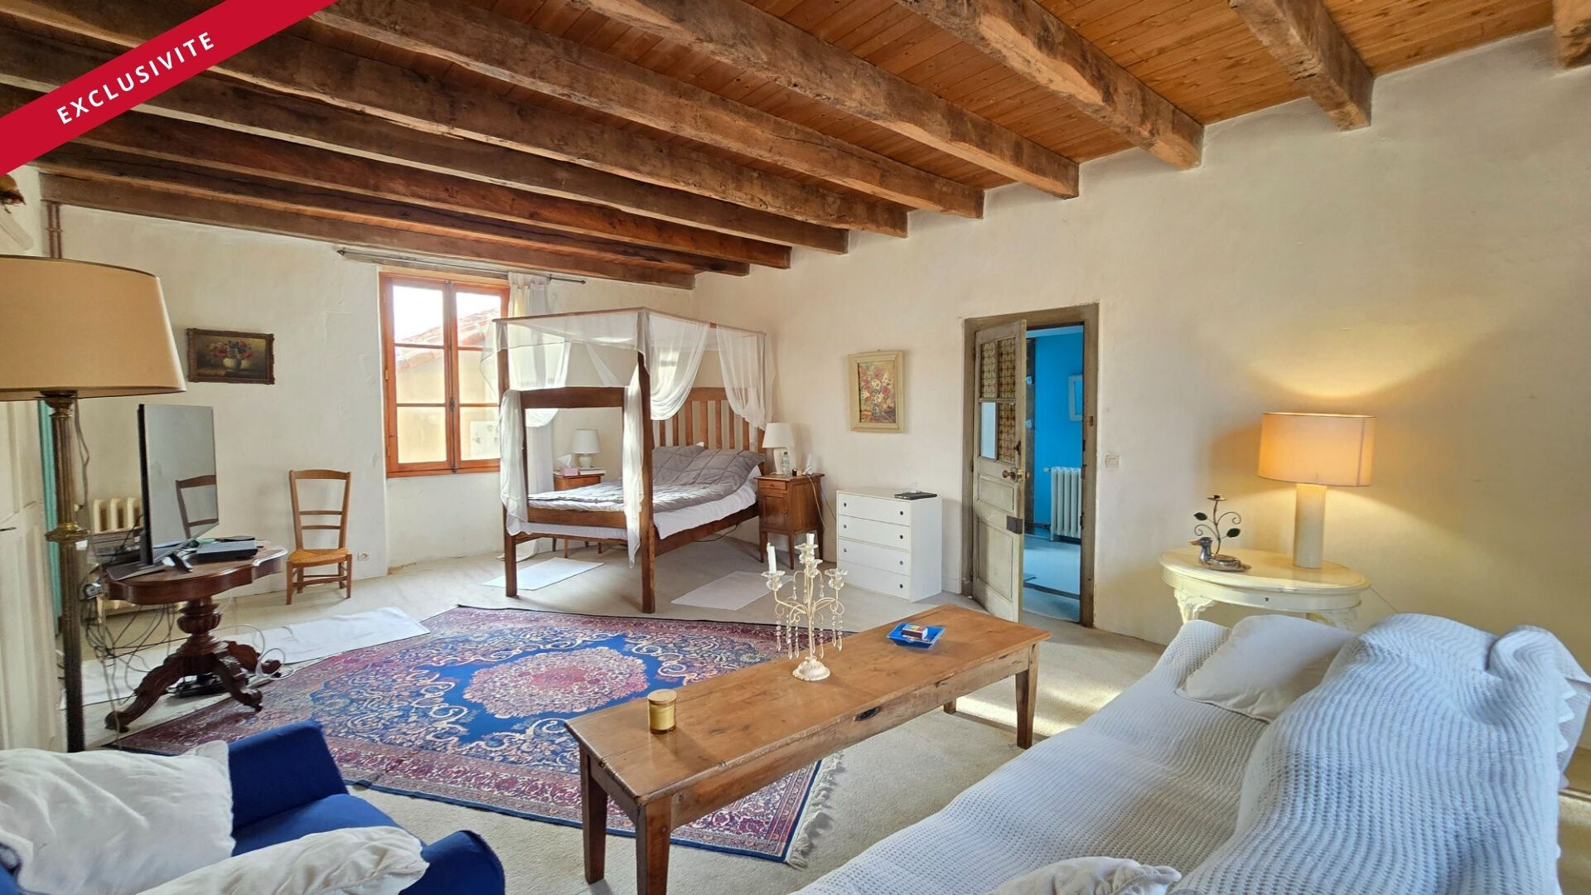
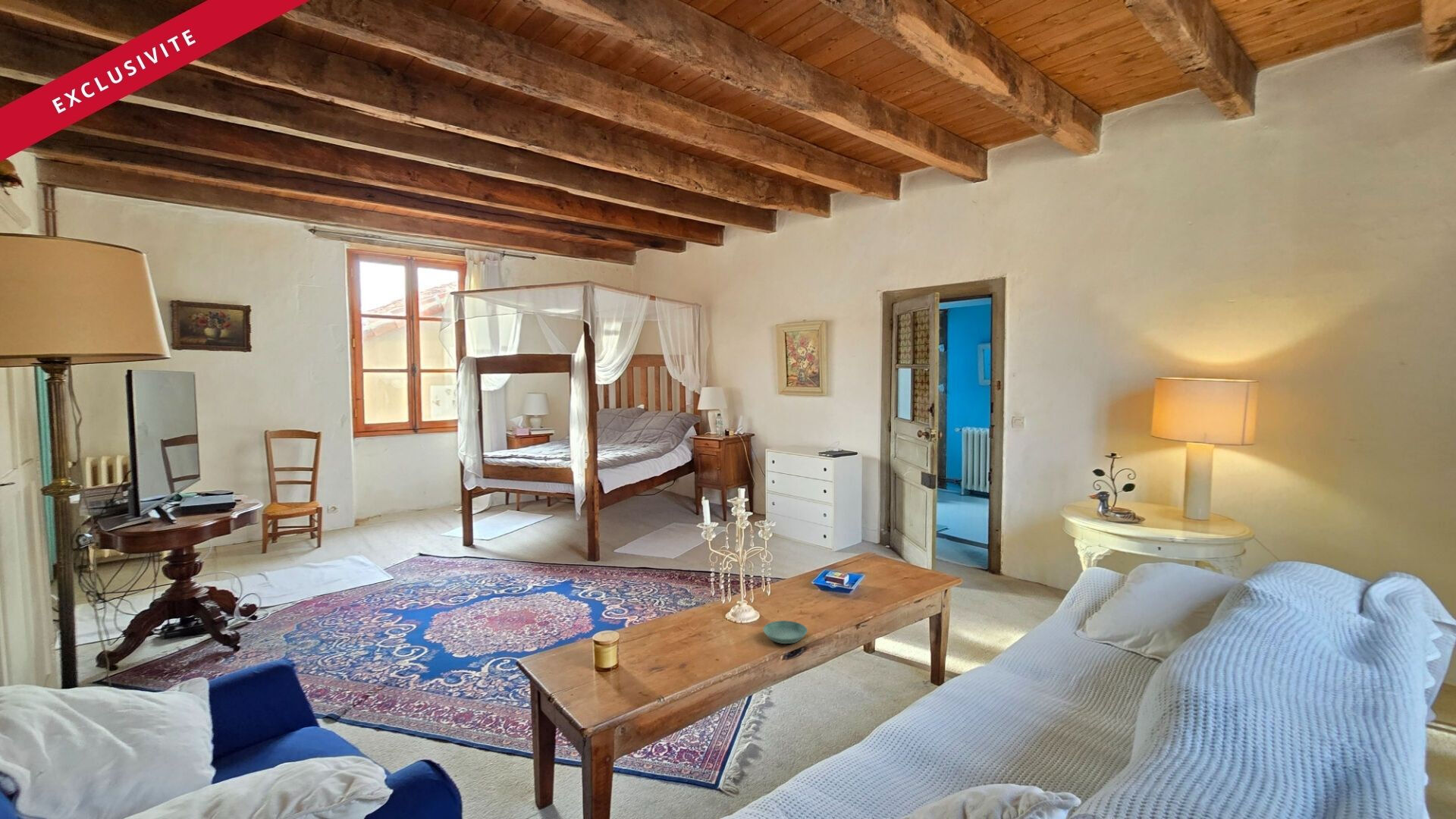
+ saucer [762,620,808,645]
